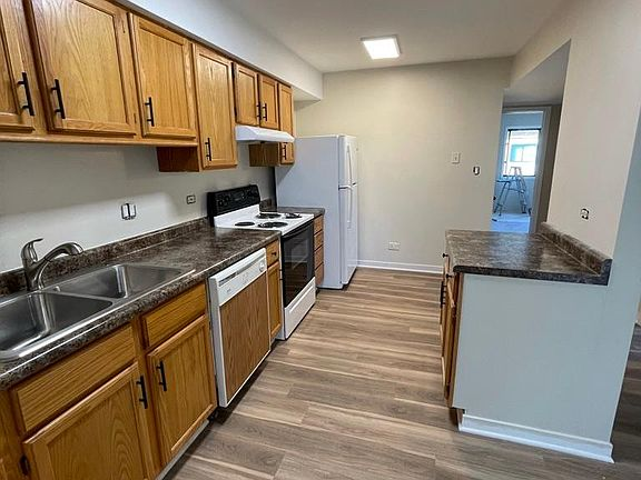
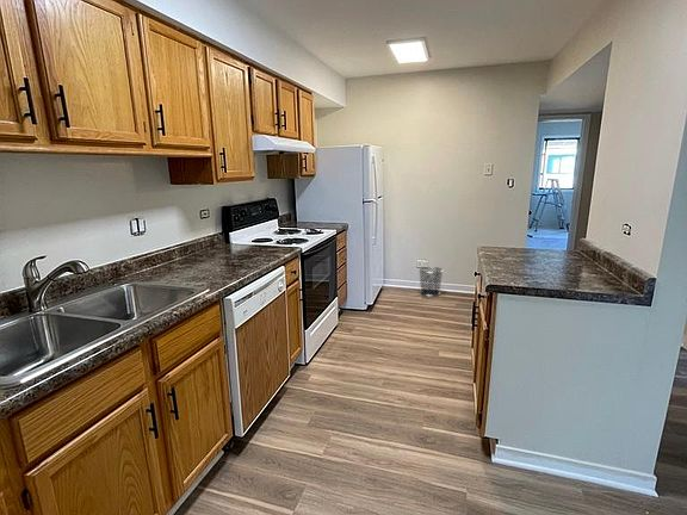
+ waste bin [417,266,444,298]
